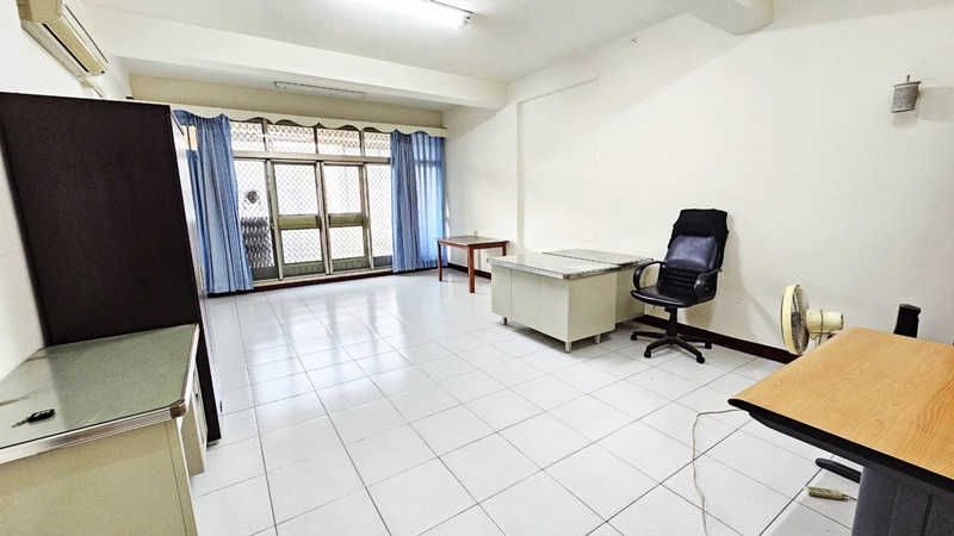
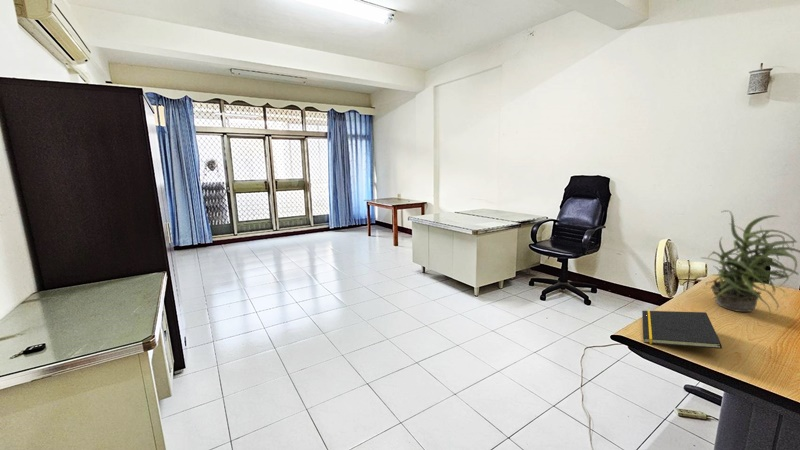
+ potted plant [701,209,800,313]
+ notepad [641,310,723,350]
